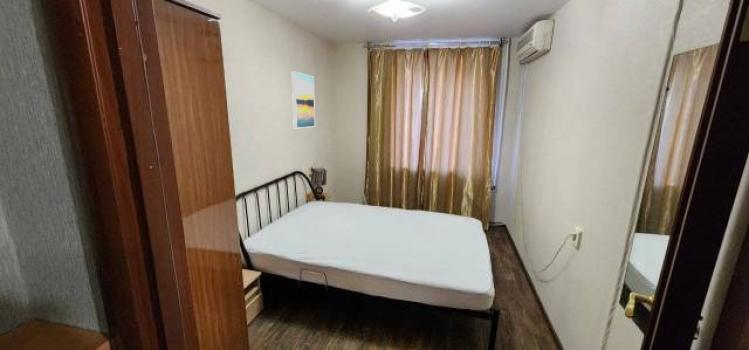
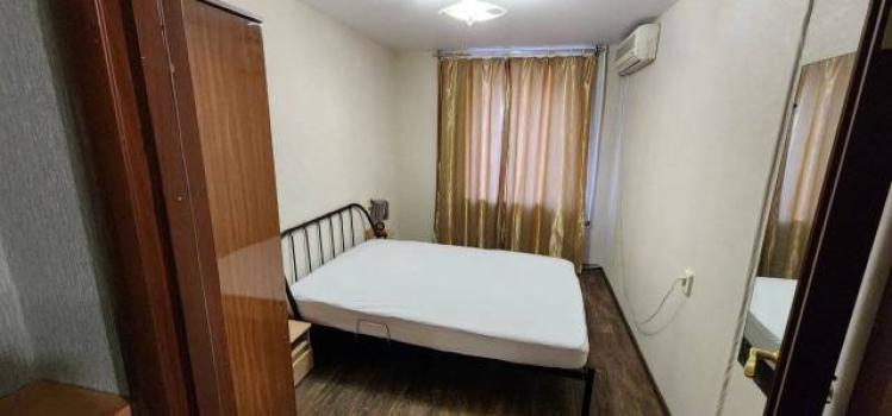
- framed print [291,70,316,129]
